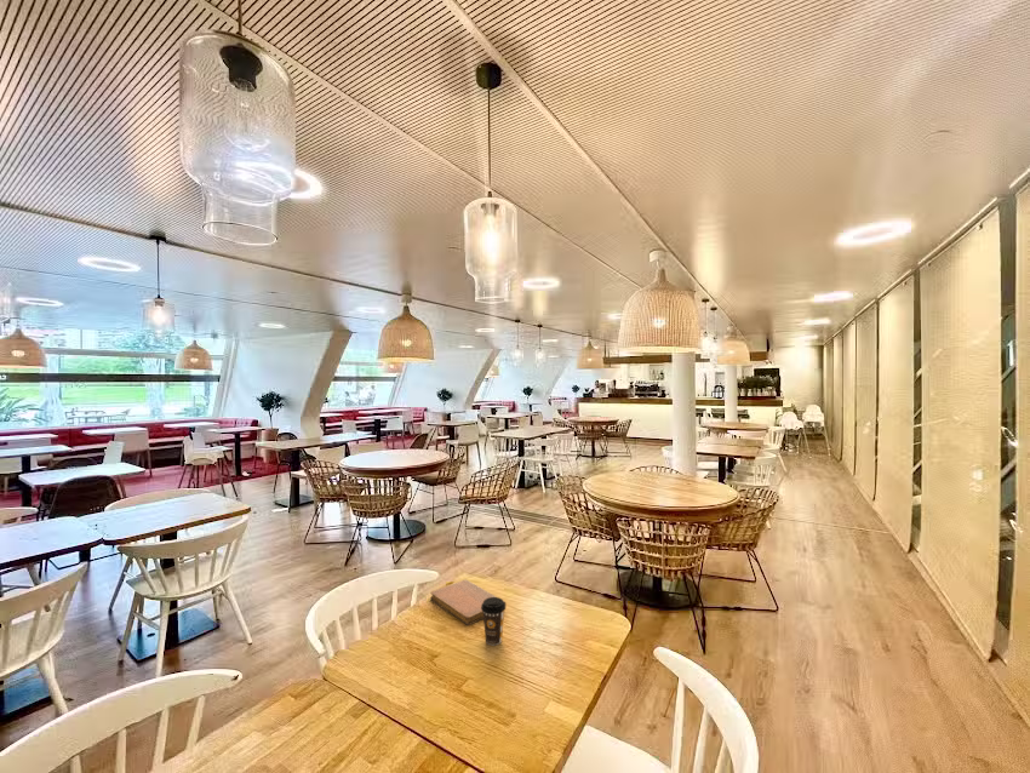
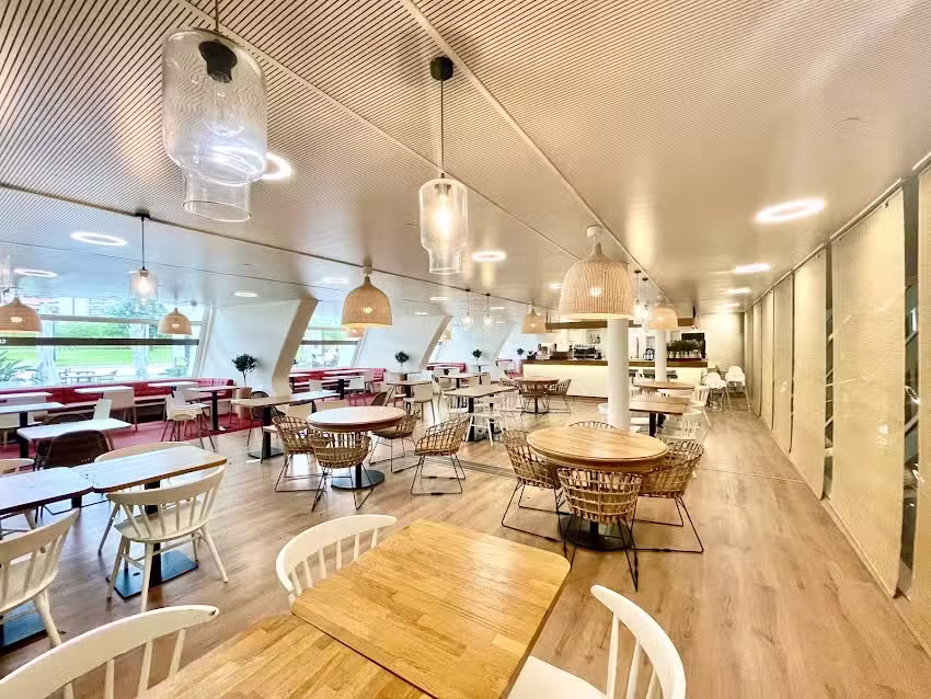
- notebook [429,579,507,626]
- coffee cup [481,596,507,646]
